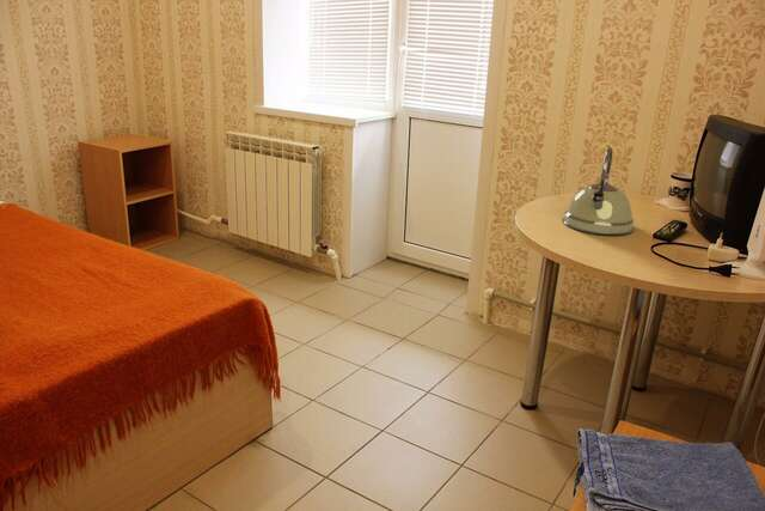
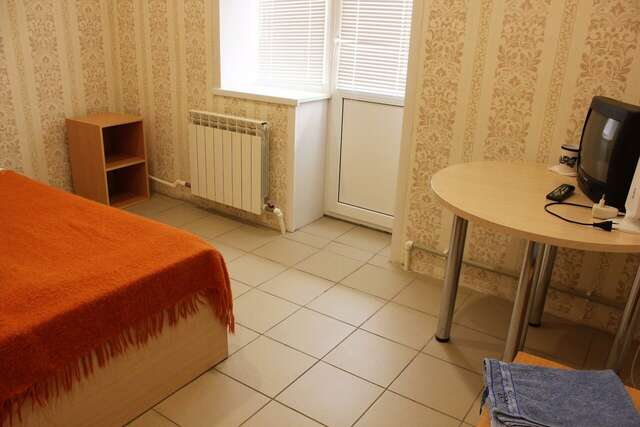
- kettle [562,146,635,236]
